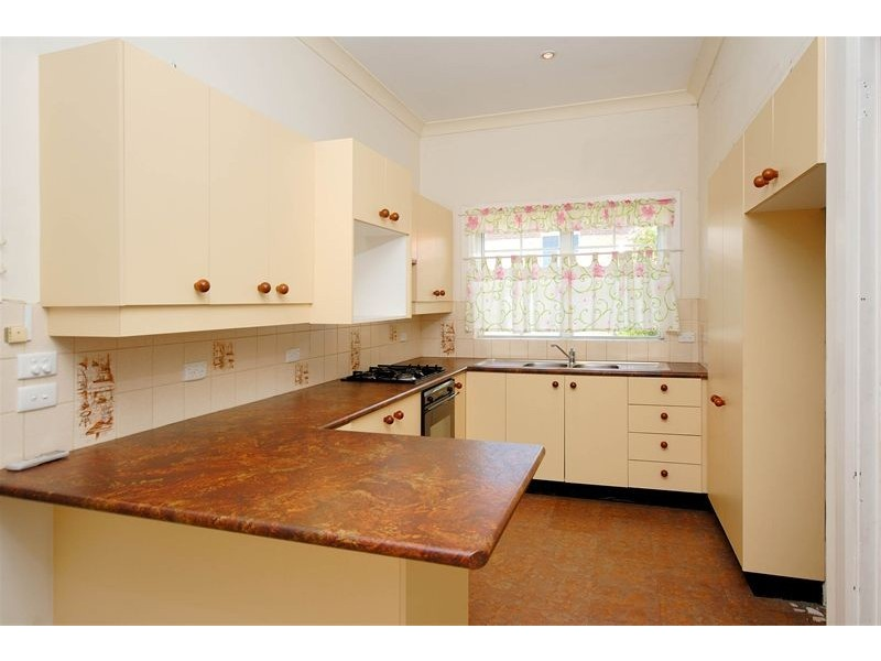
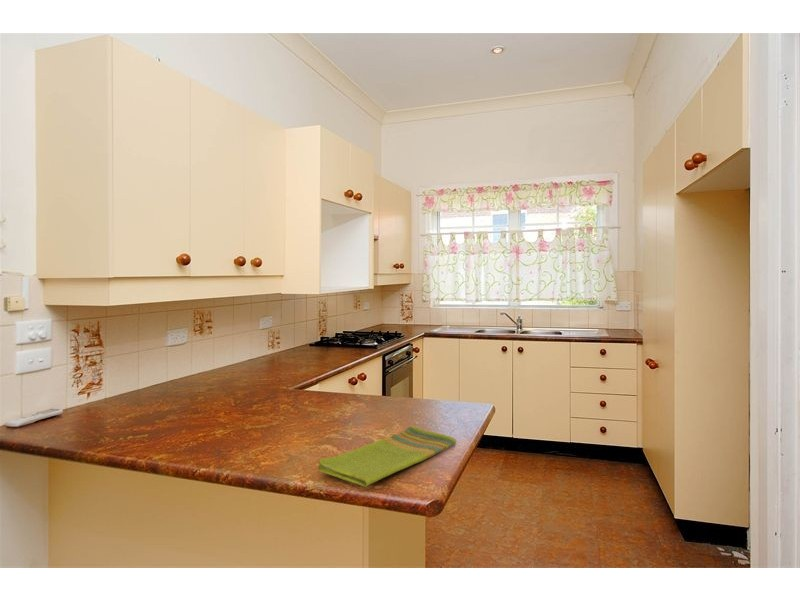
+ dish towel [317,425,457,488]
